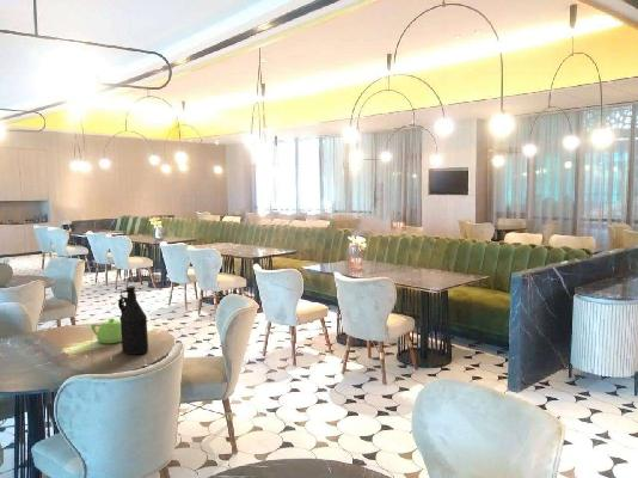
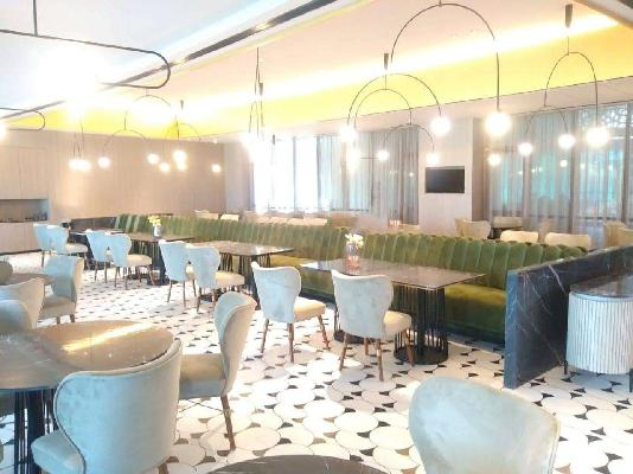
- bottle [117,286,149,355]
- teapot [90,317,122,344]
